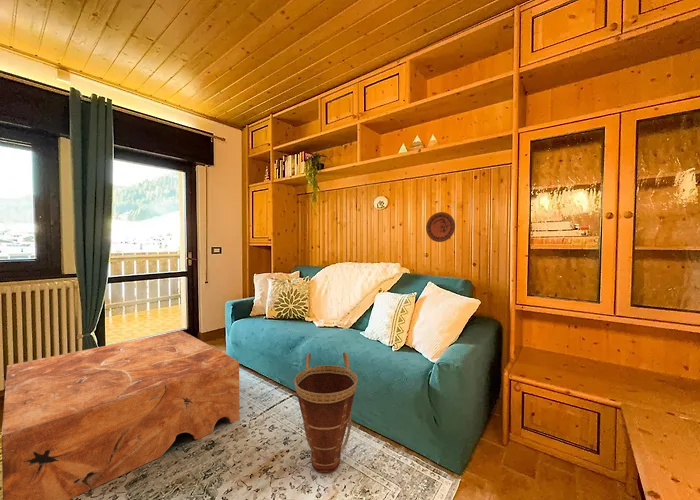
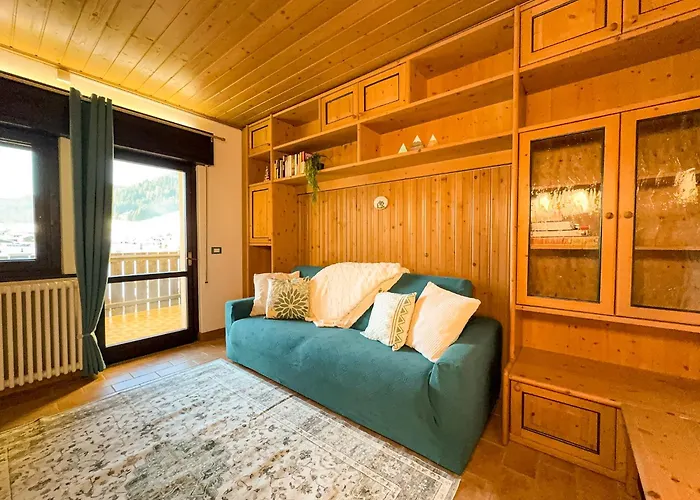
- decorative plate [425,211,456,243]
- coffee table [1,330,240,500]
- basket [293,351,359,474]
